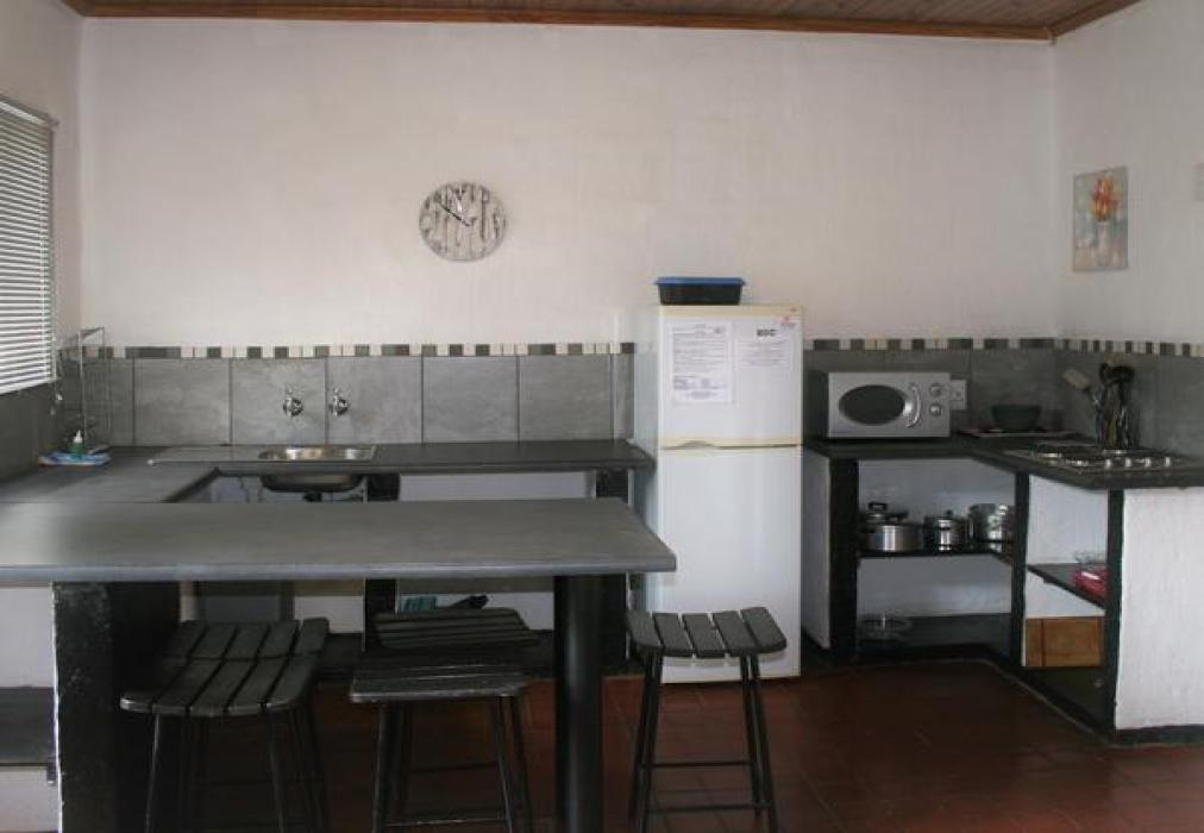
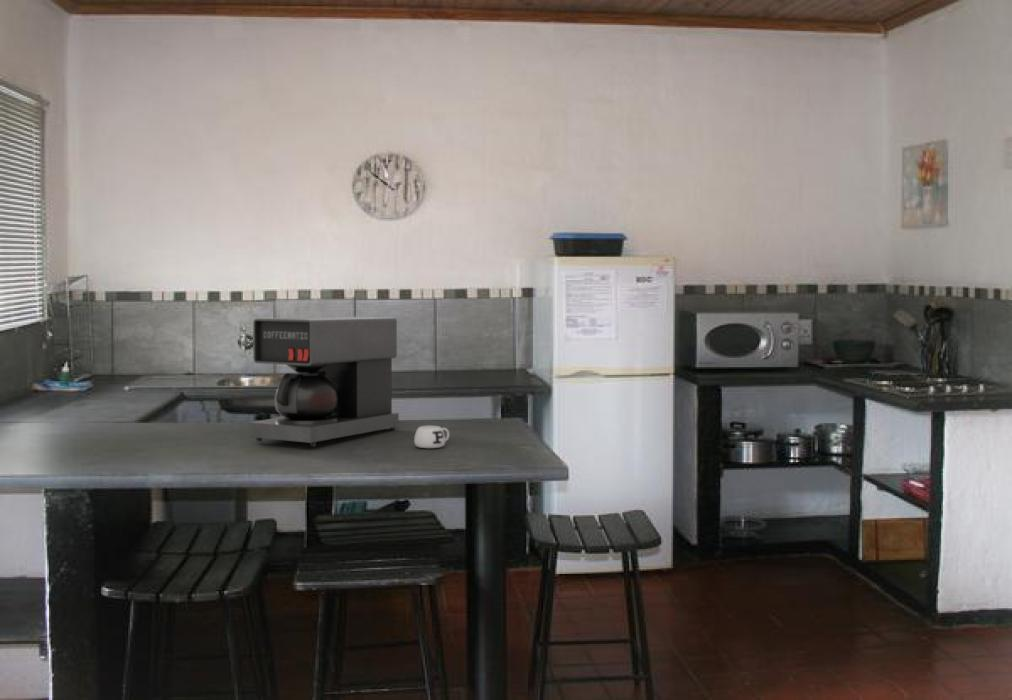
+ mug [413,425,450,449]
+ coffee maker [248,316,400,448]
